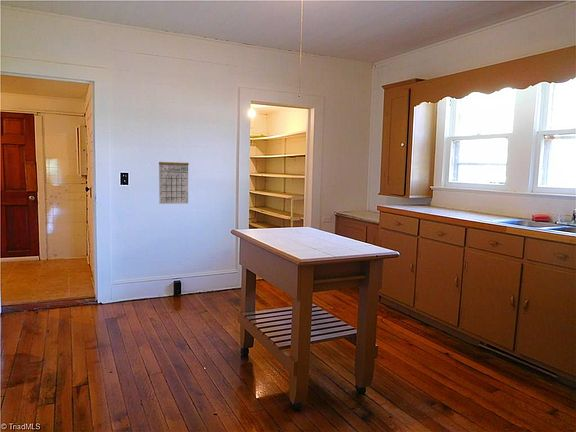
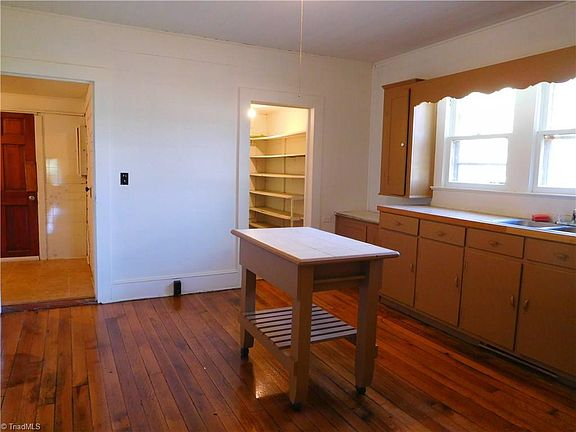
- calendar [158,161,190,205]
